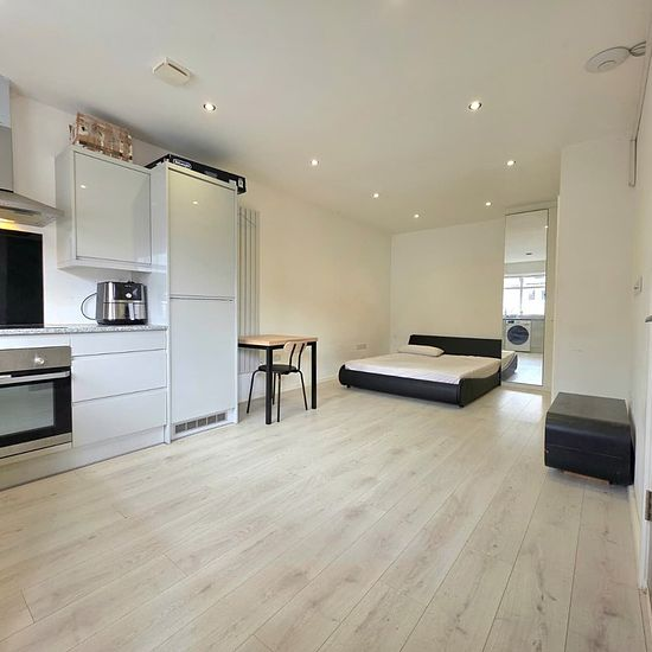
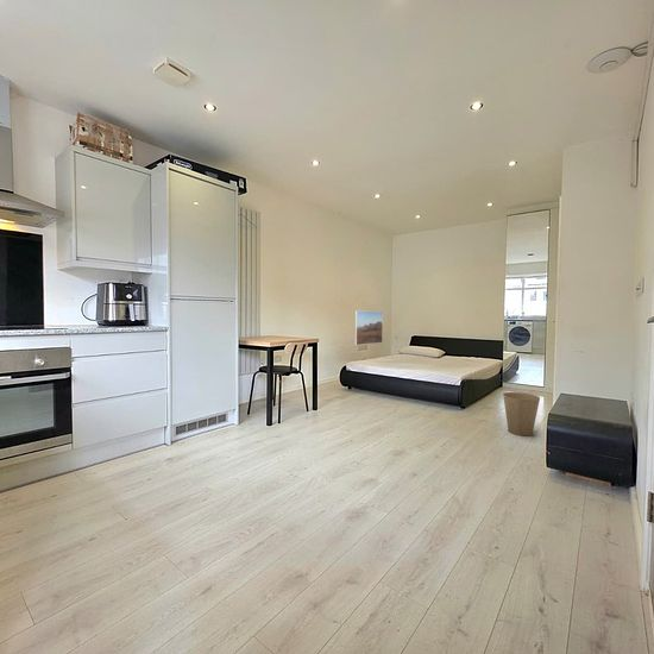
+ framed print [354,309,384,346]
+ trash can [502,391,541,436]
